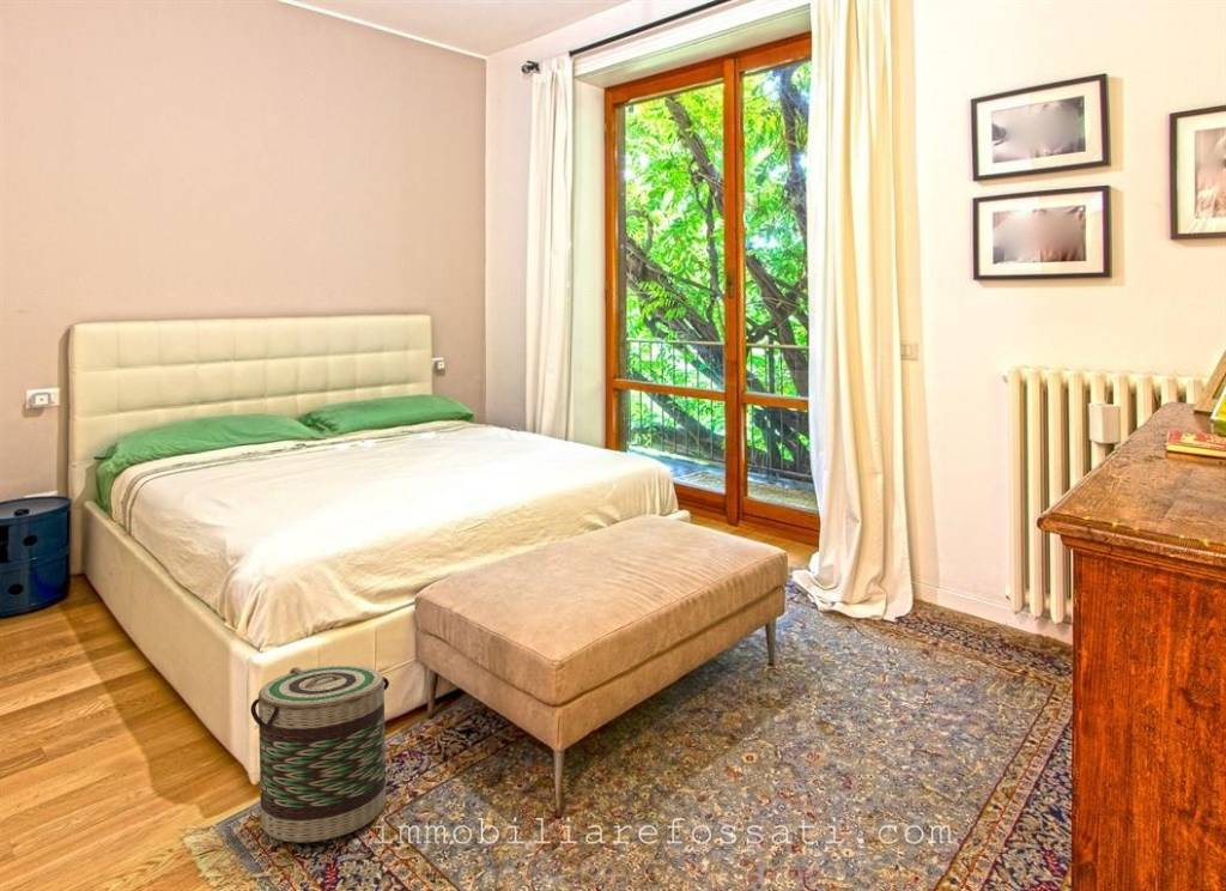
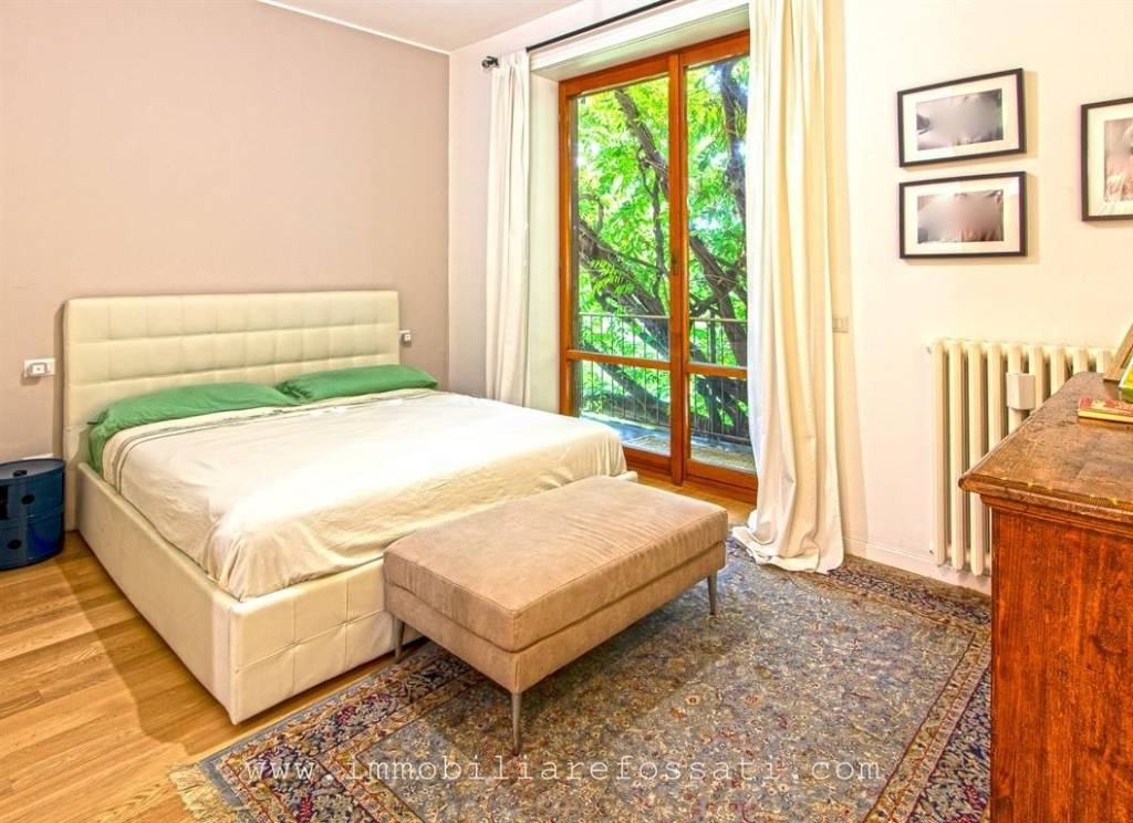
- basket [249,665,390,843]
